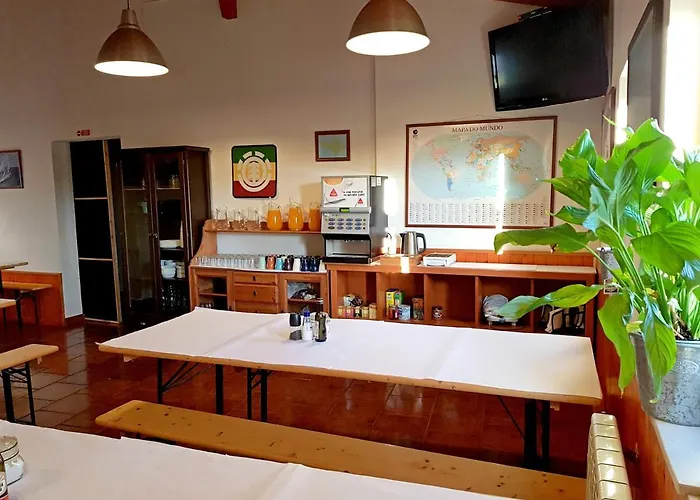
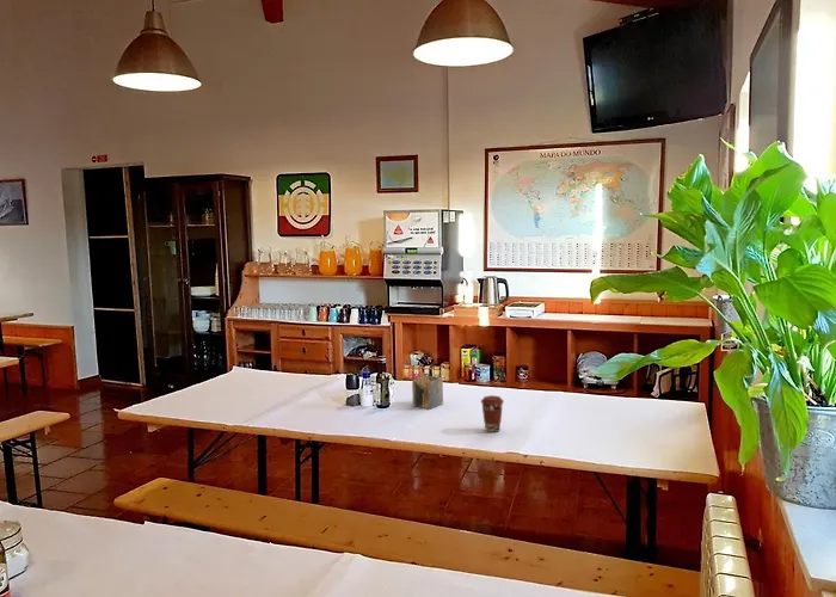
+ coffee cup [480,394,505,433]
+ napkin holder [411,370,444,410]
